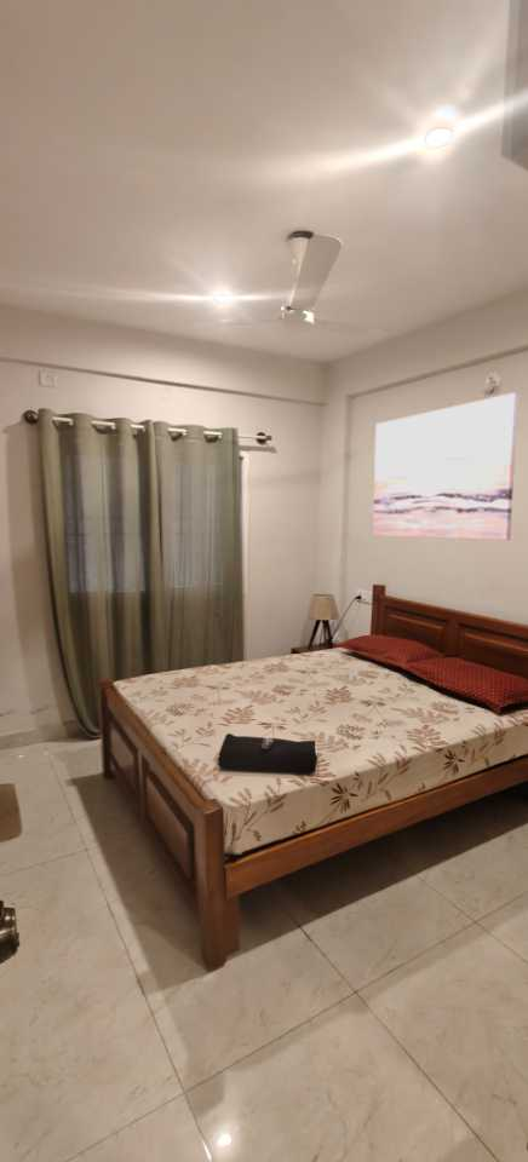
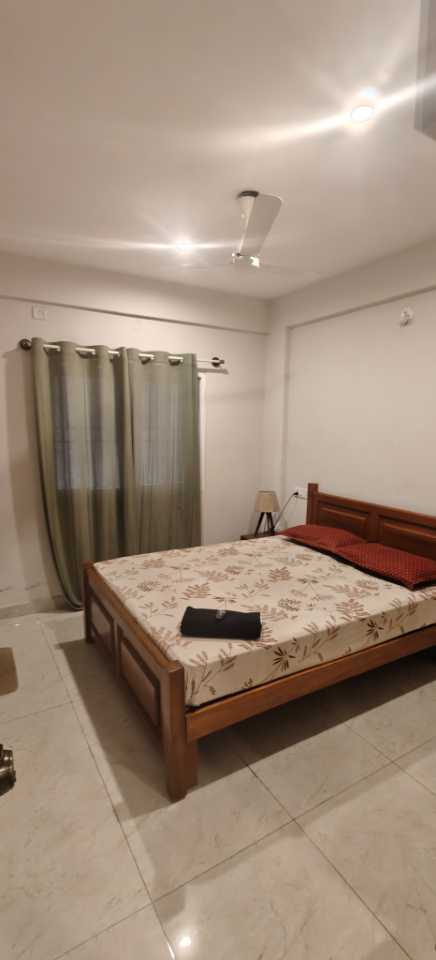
- wall art [372,392,520,541]
